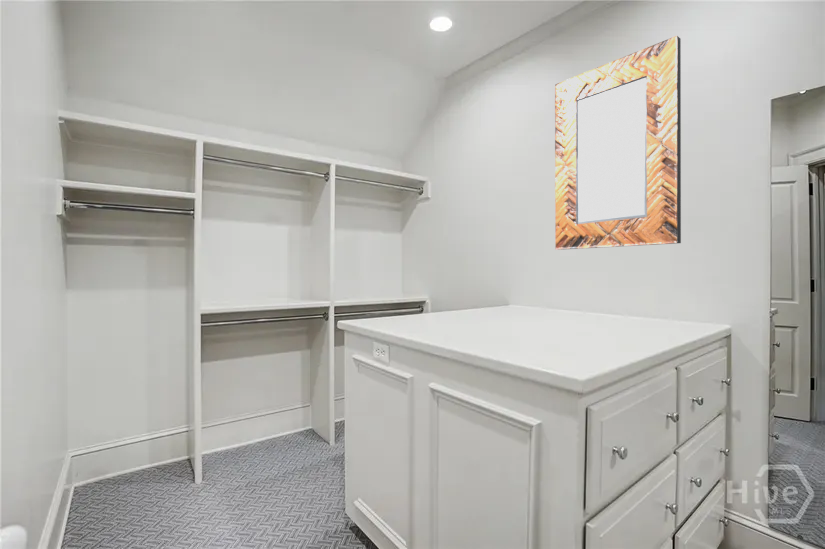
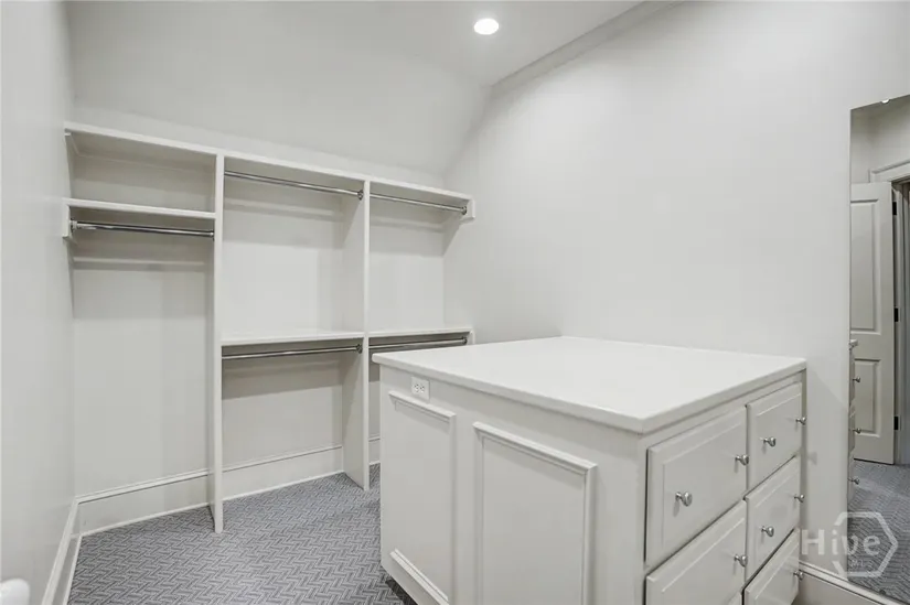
- home mirror [554,35,682,251]
